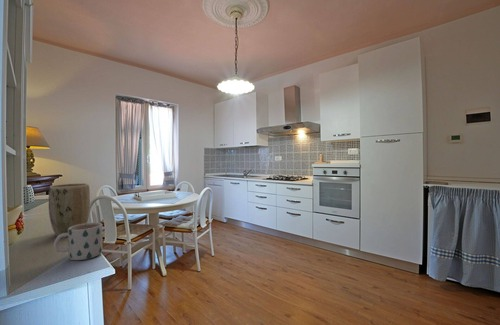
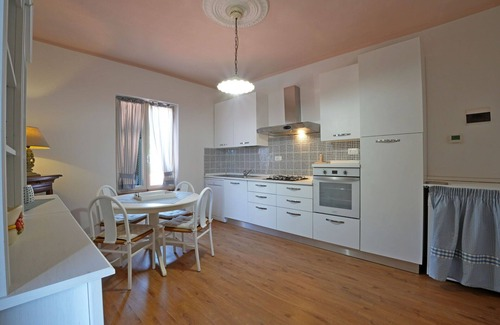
- plant pot [48,182,91,237]
- mug [53,222,103,261]
